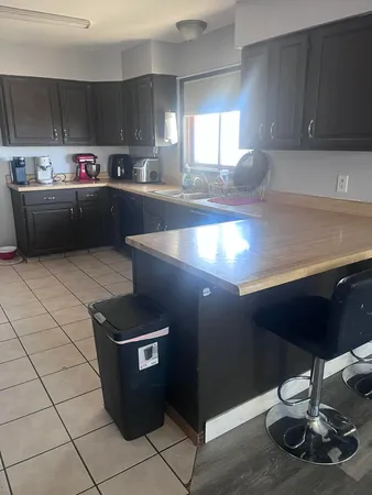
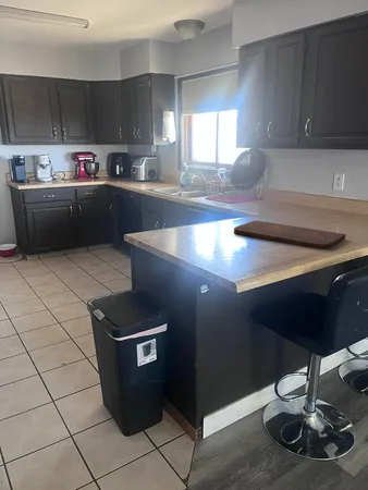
+ cutting board [233,220,347,249]
